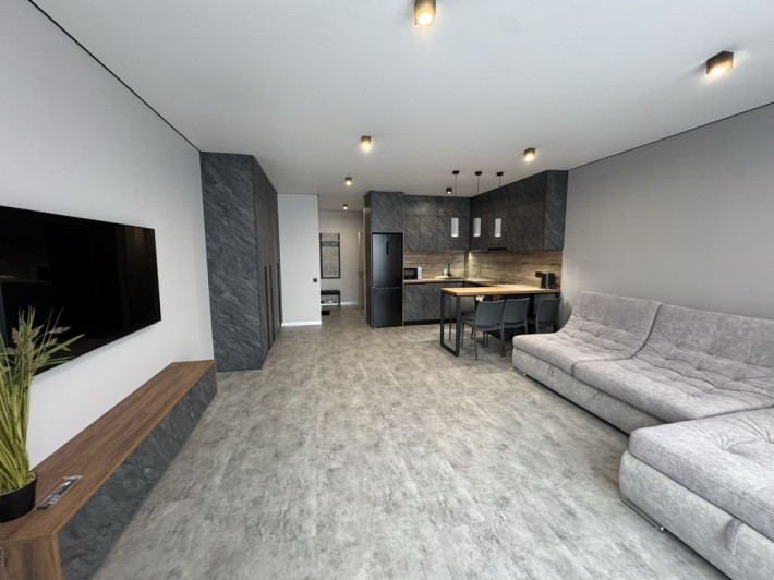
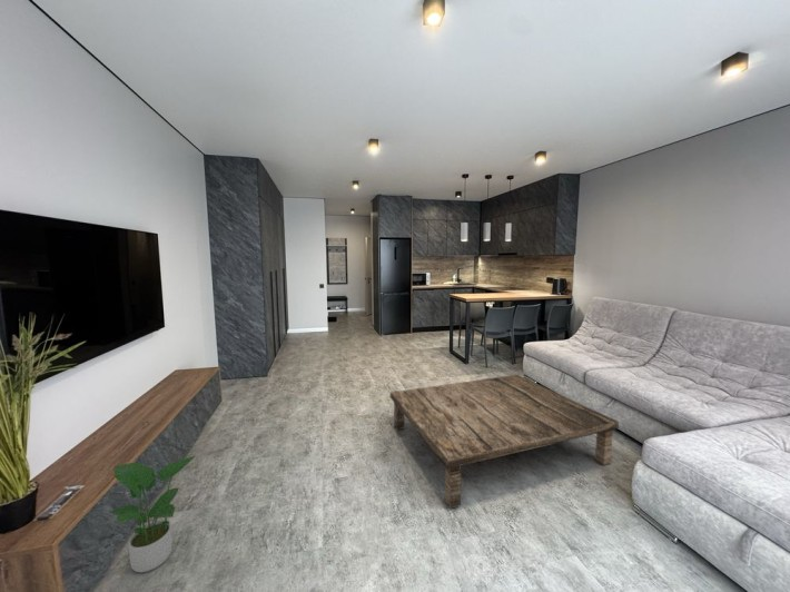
+ potted plant [108,454,197,574]
+ coffee table [389,374,620,510]
